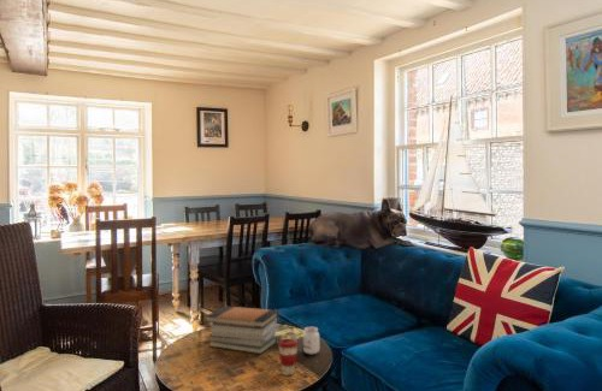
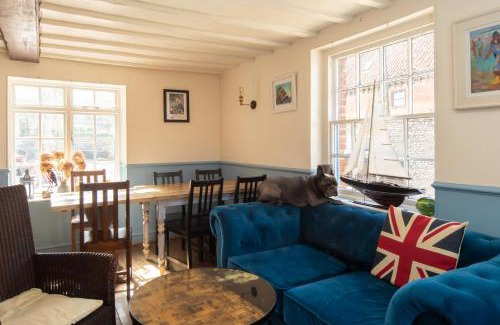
- coffee cup [277,338,299,377]
- book stack [203,304,281,355]
- candle [291,326,320,355]
